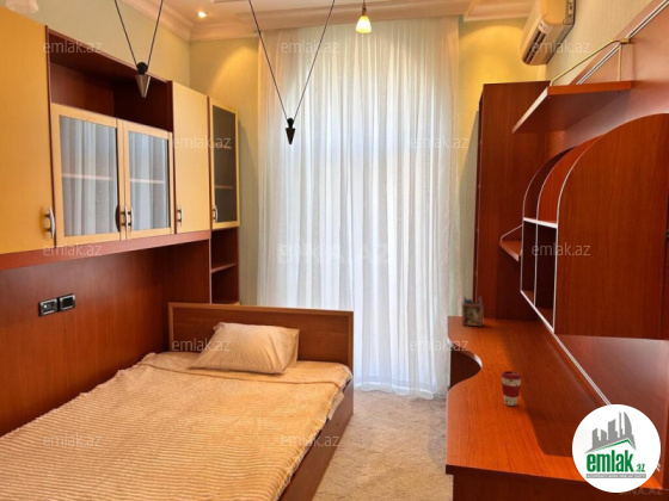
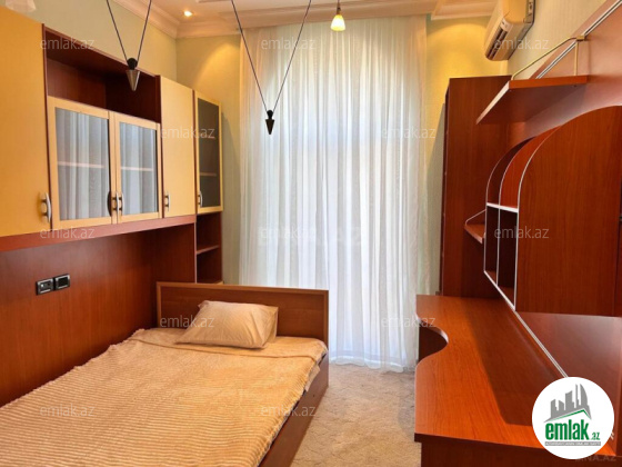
- coffee cup [499,370,523,407]
- desk organizer [461,295,484,328]
